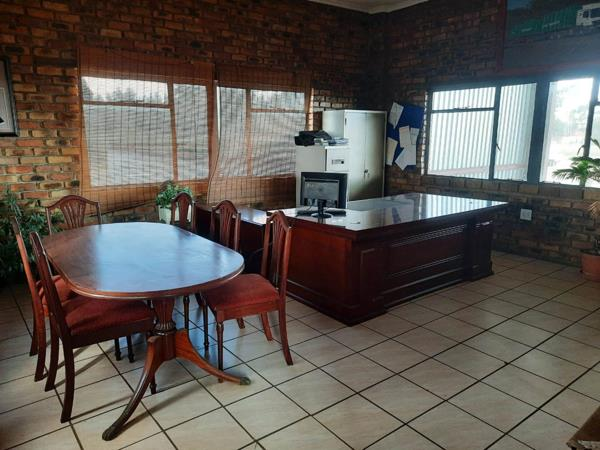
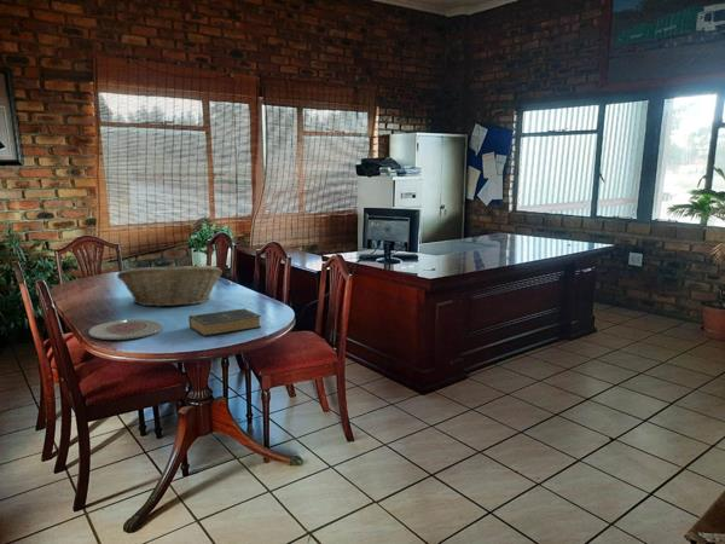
+ book [187,307,262,337]
+ plate [88,318,163,341]
+ fruit basket [116,264,224,308]
